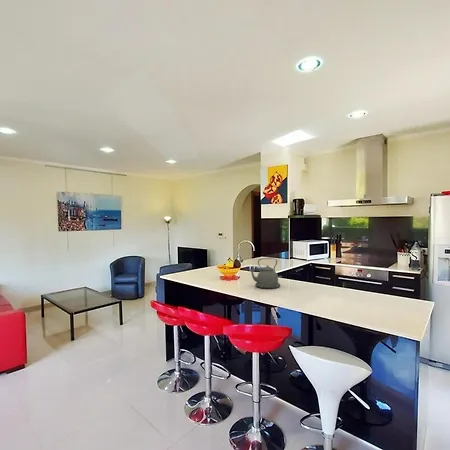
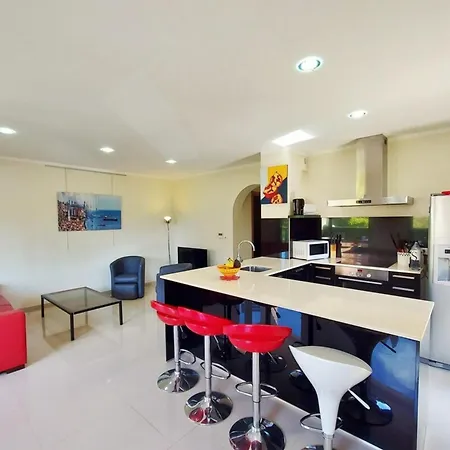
- kettle [247,257,281,290]
